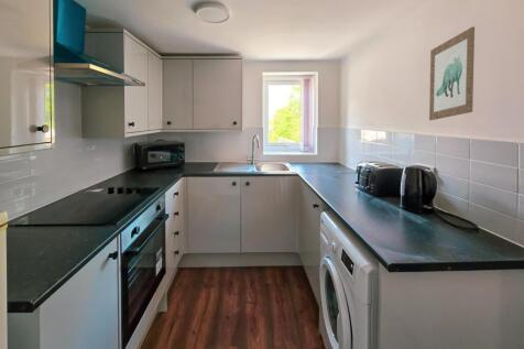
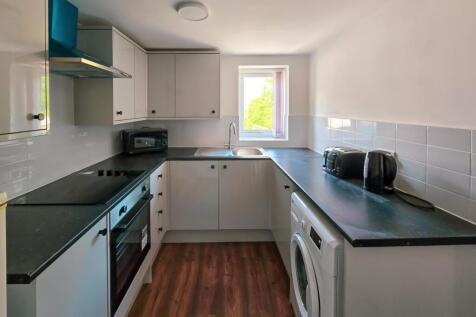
- wall art [428,25,476,121]
